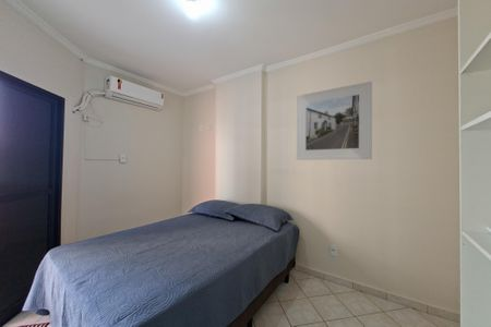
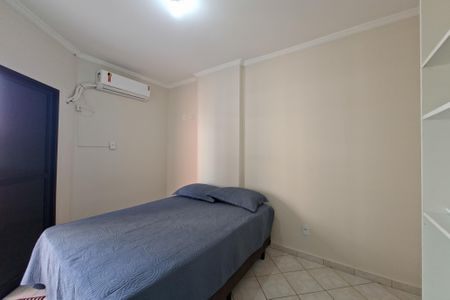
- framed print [296,80,373,161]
